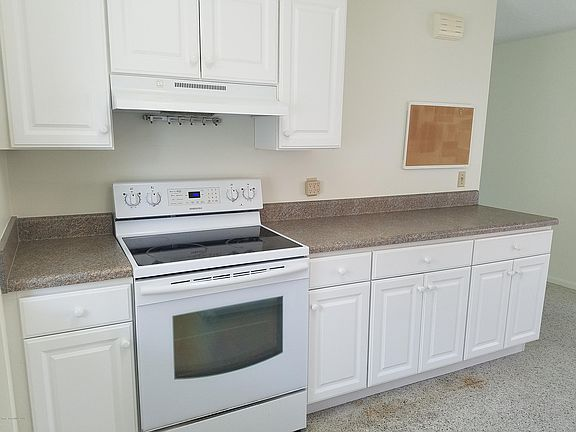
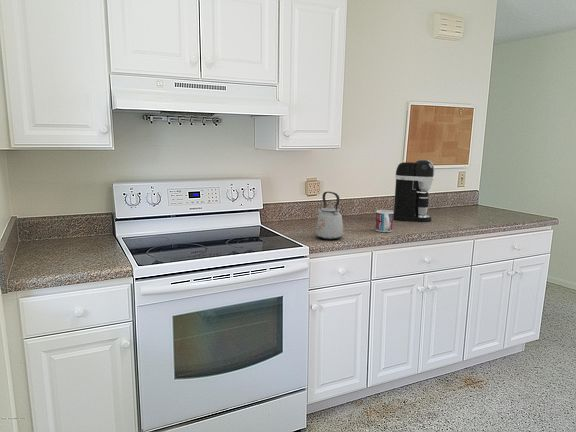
+ kettle [315,191,344,241]
+ mug [374,209,394,233]
+ coffee maker [393,159,435,223]
